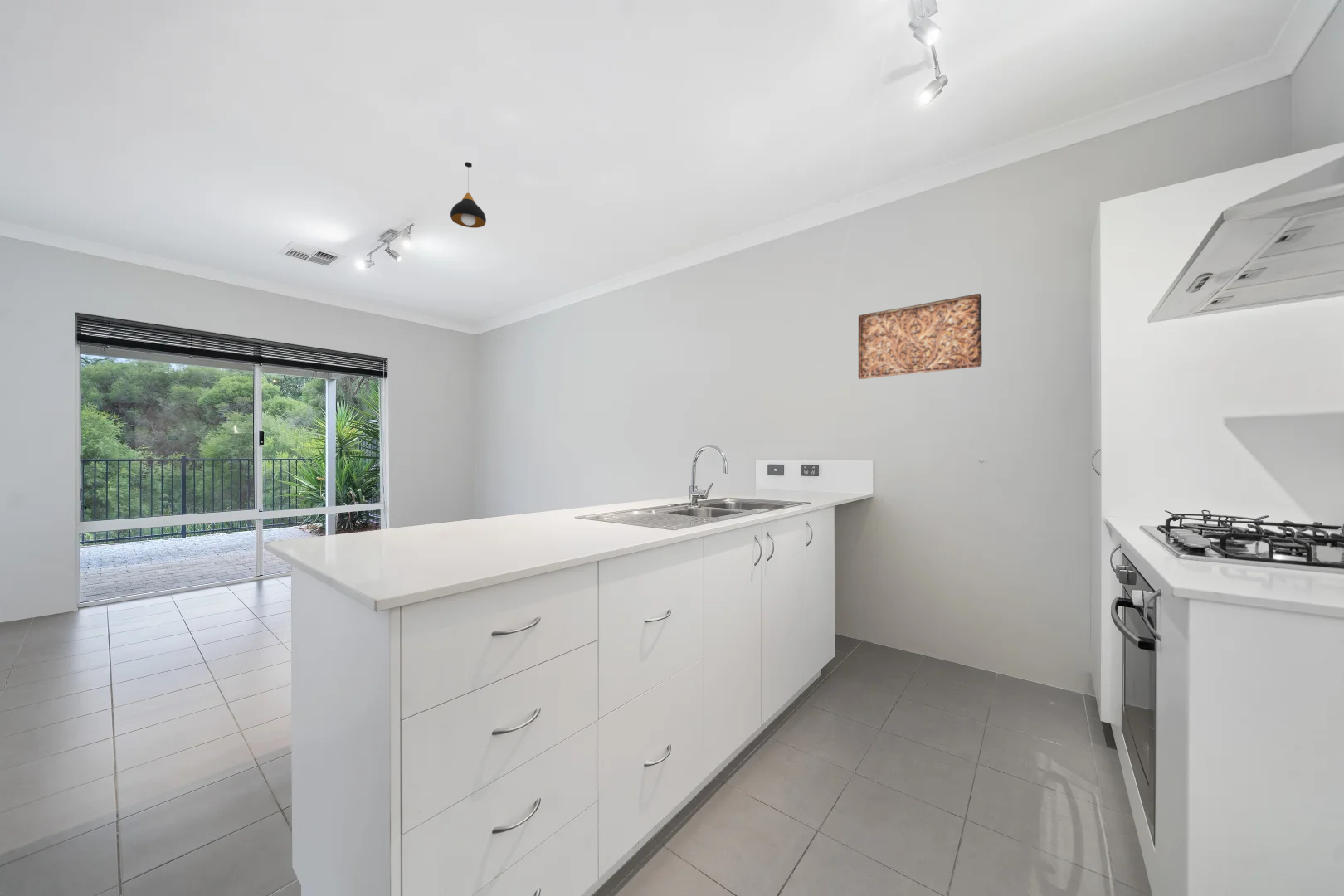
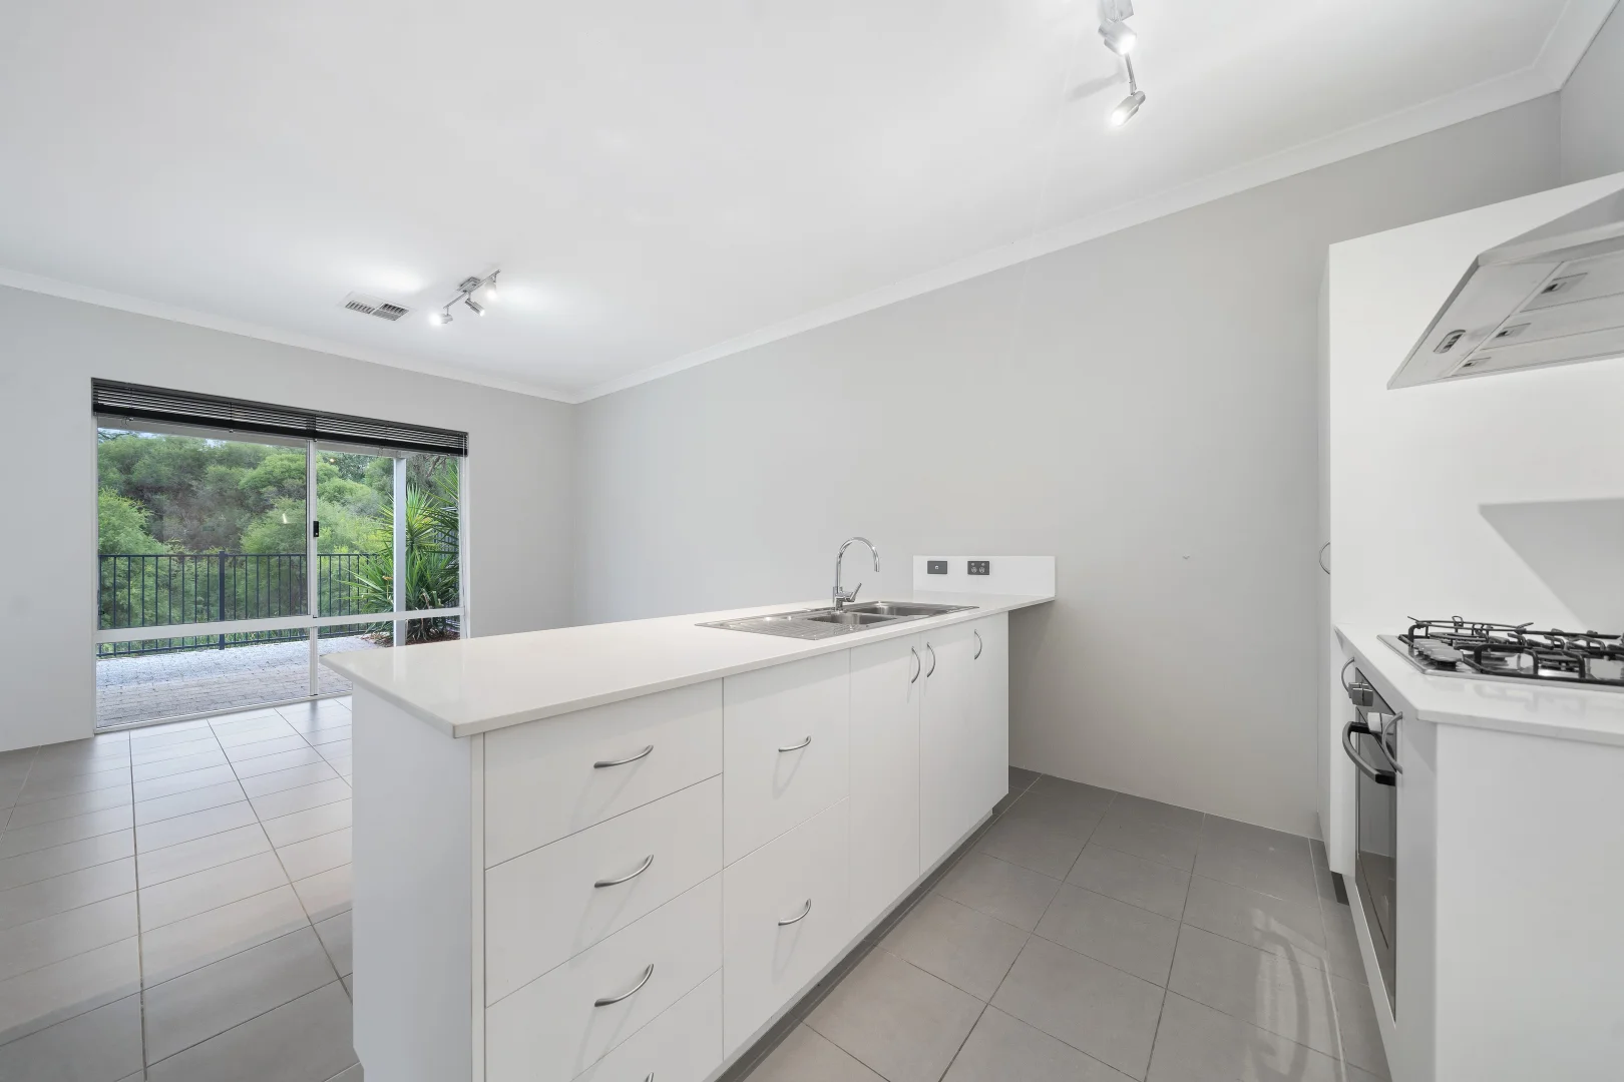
- pendant light [450,161,487,229]
- relief panel [857,293,983,380]
